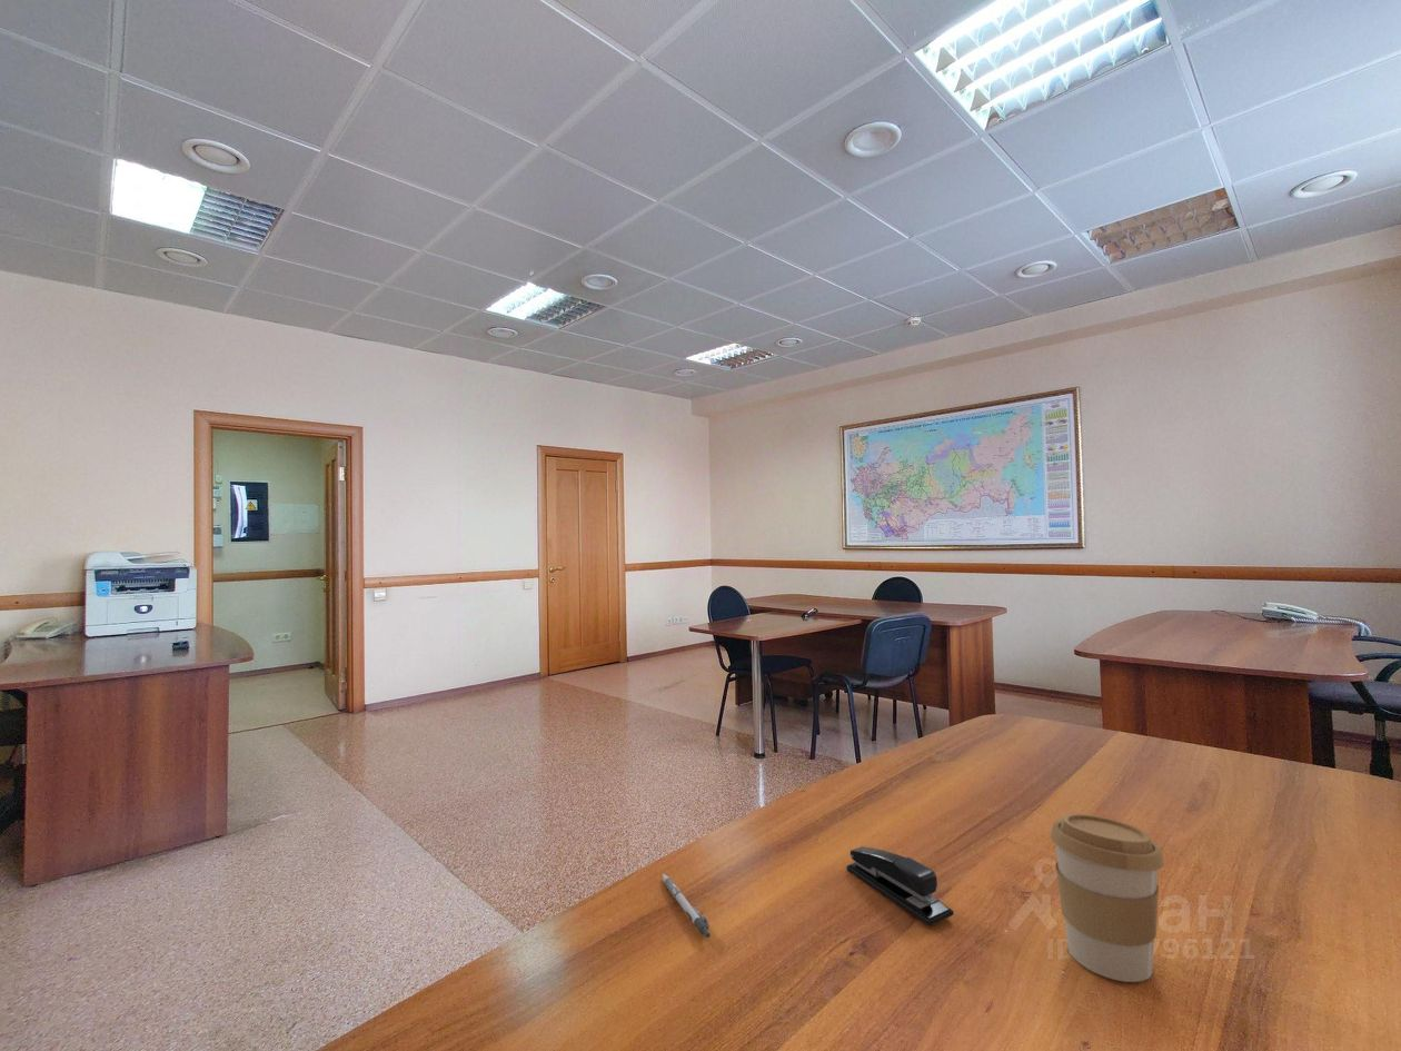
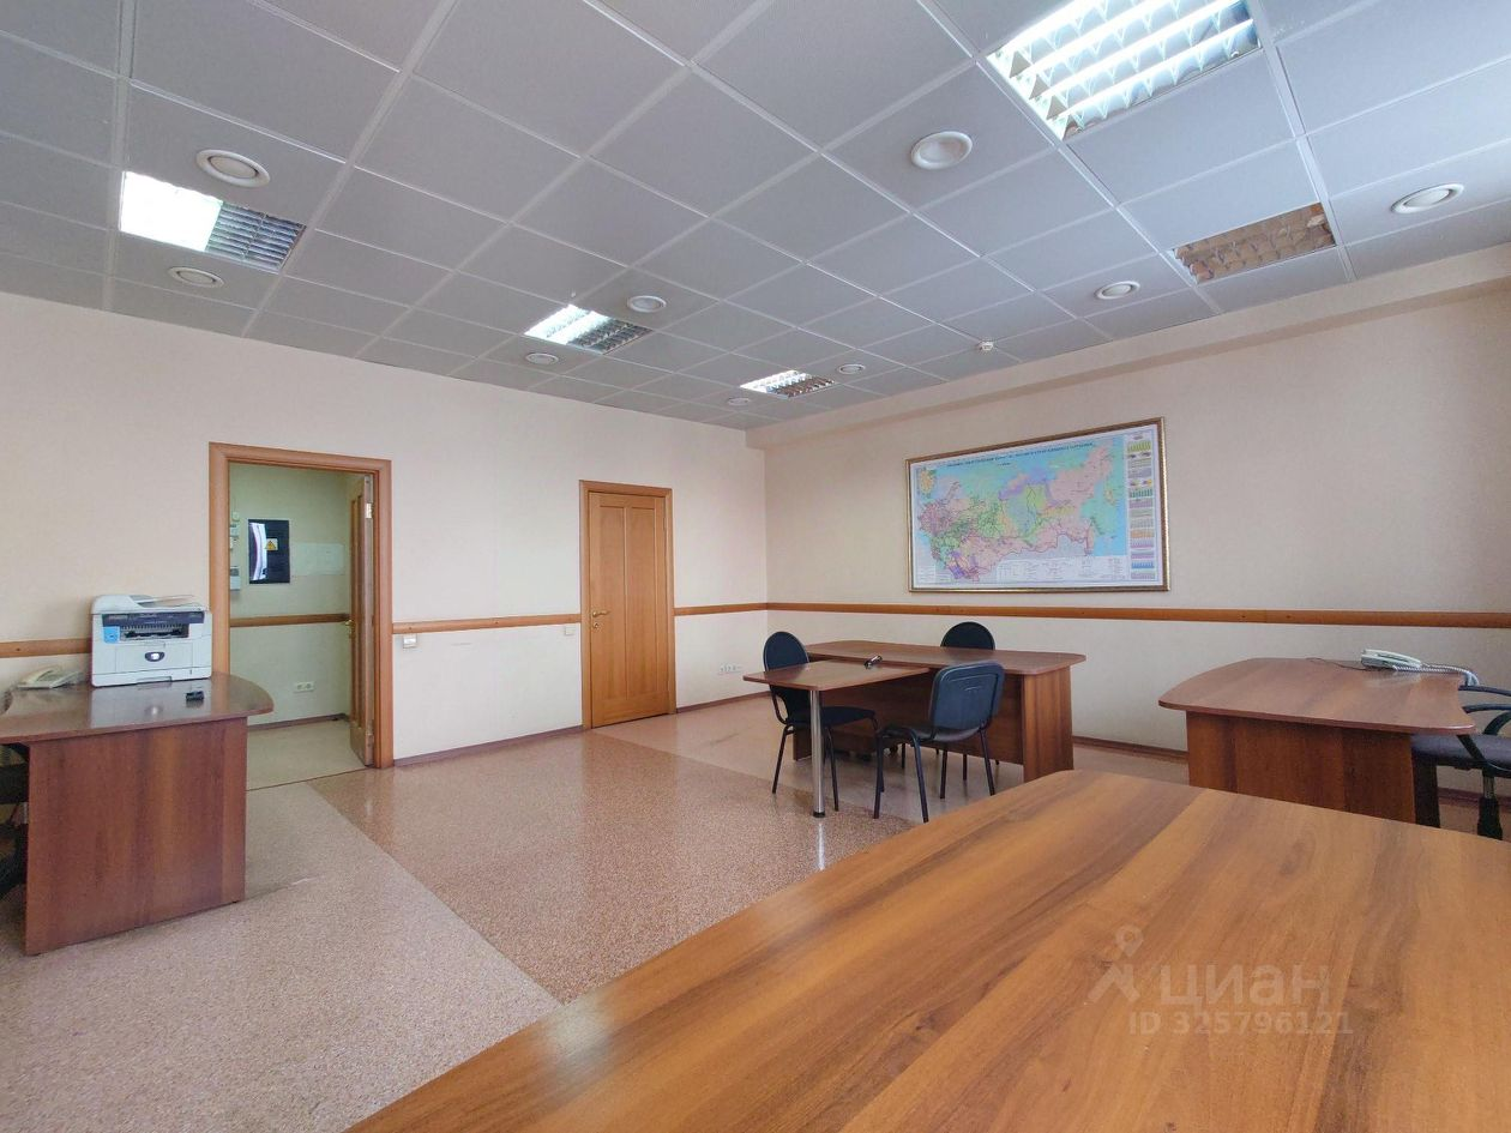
- coffee cup [1050,813,1165,983]
- stapler [845,845,954,926]
- pen [662,873,711,939]
